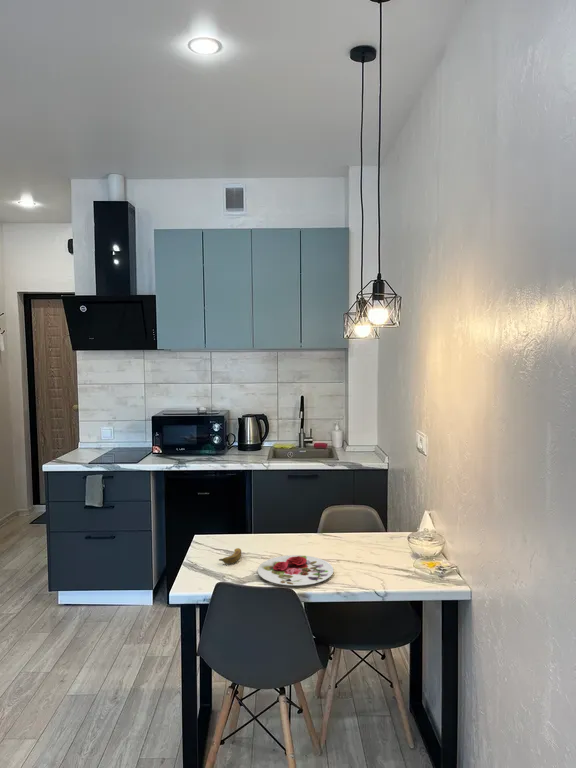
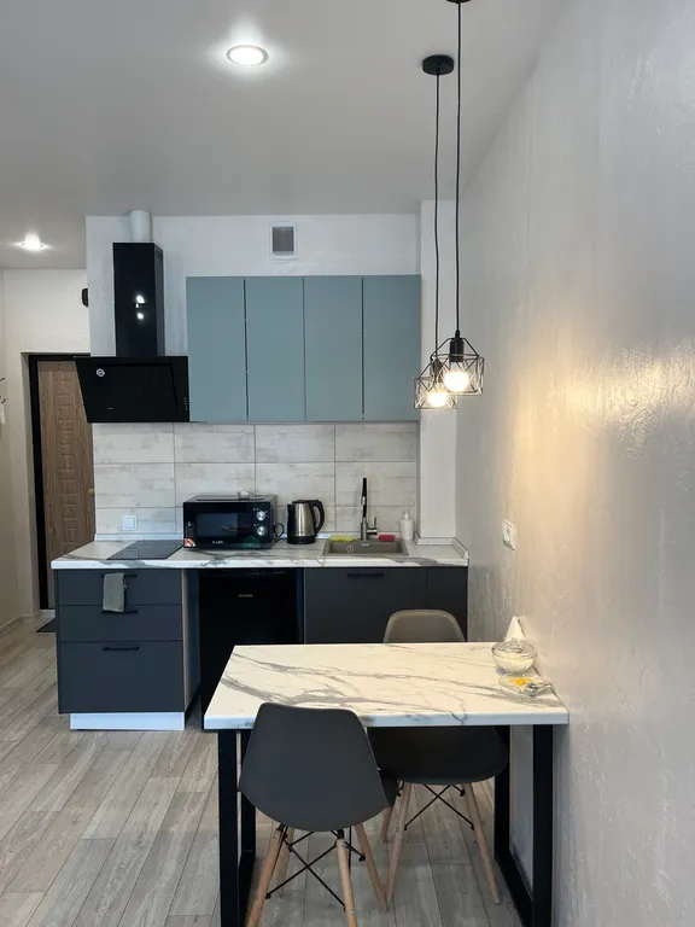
- banana [218,547,242,565]
- plate [257,554,334,587]
